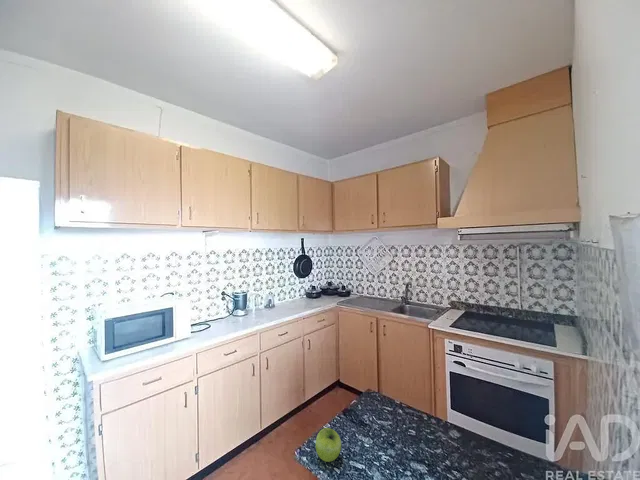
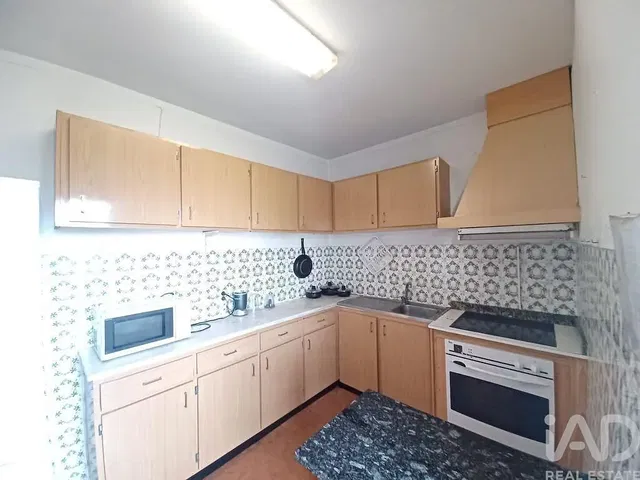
- fruit [315,427,342,463]
